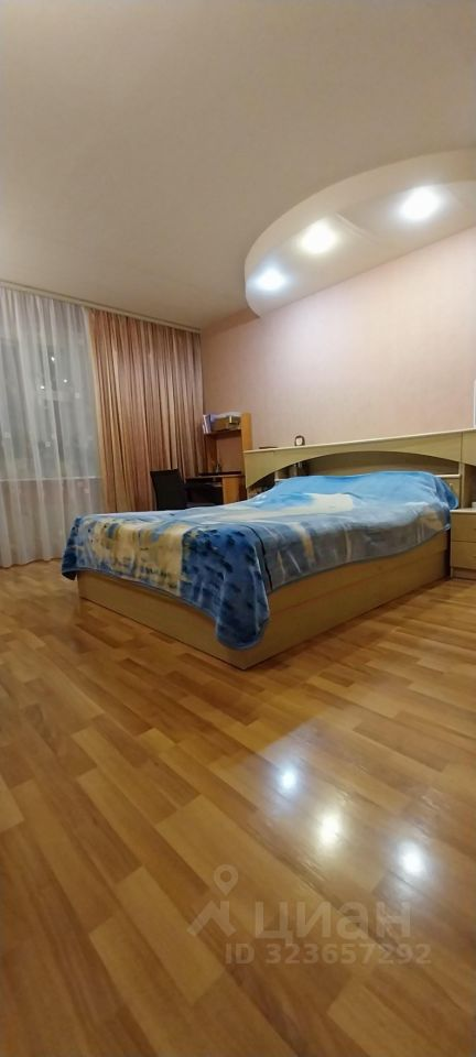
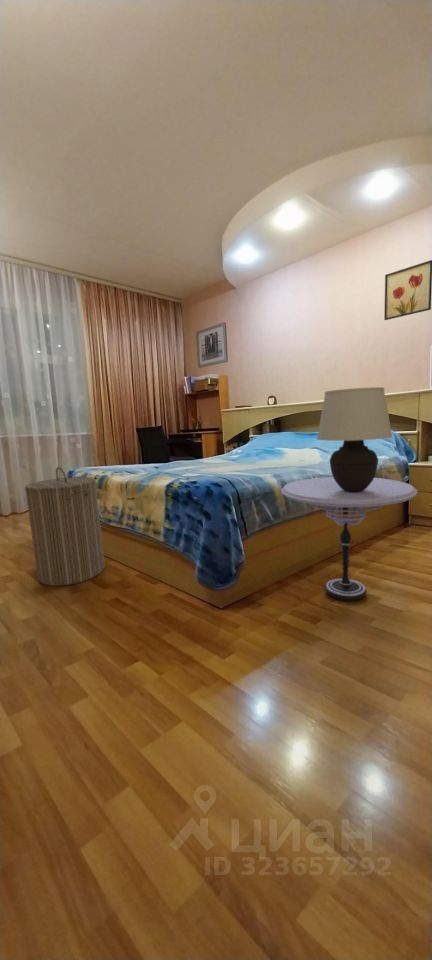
+ laundry hamper [24,466,106,587]
+ wall art [383,259,432,321]
+ side table [280,476,418,602]
+ table lamp [316,386,394,492]
+ wall art [195,321,229,369]
